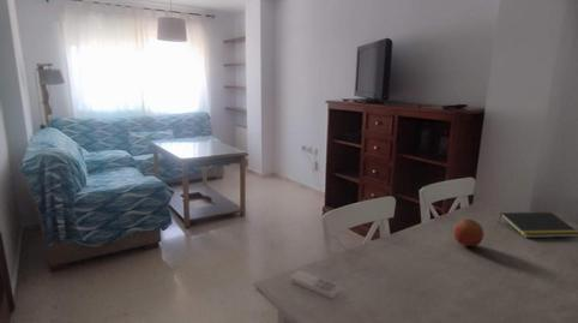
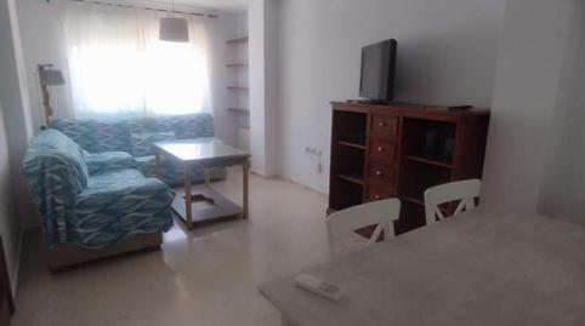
- notepad [496,211,578,239]
- fruit [452,217,484,247]
